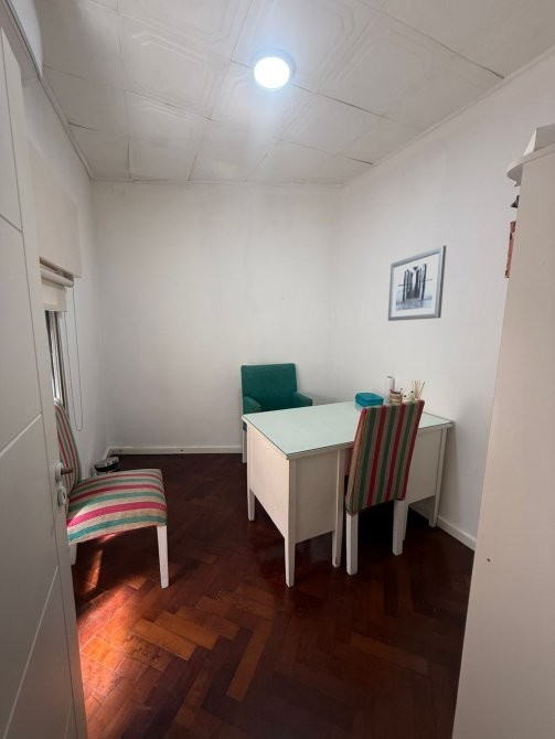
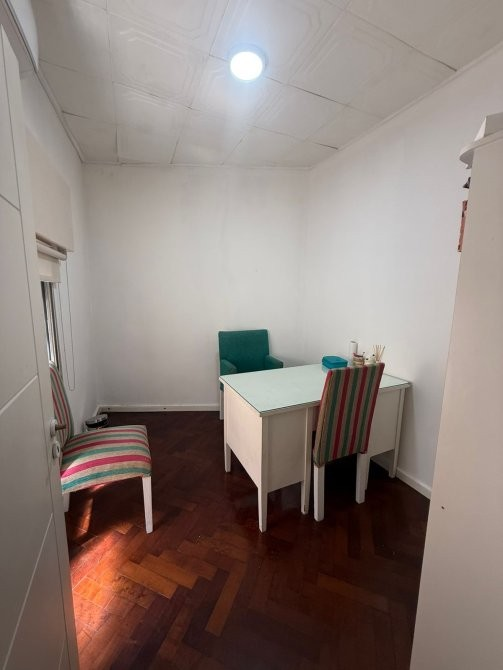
- wall art [387,245,447,322]
